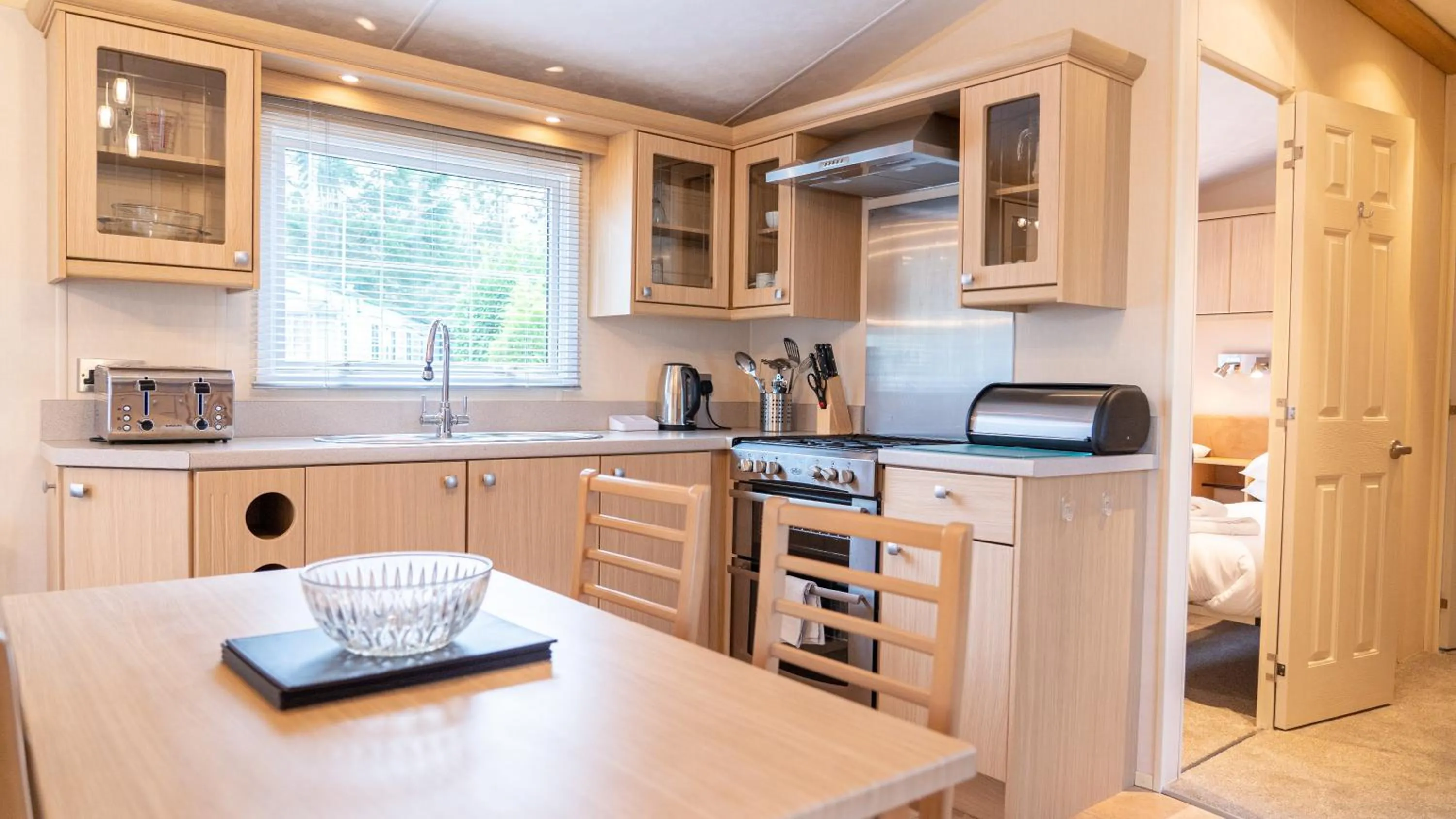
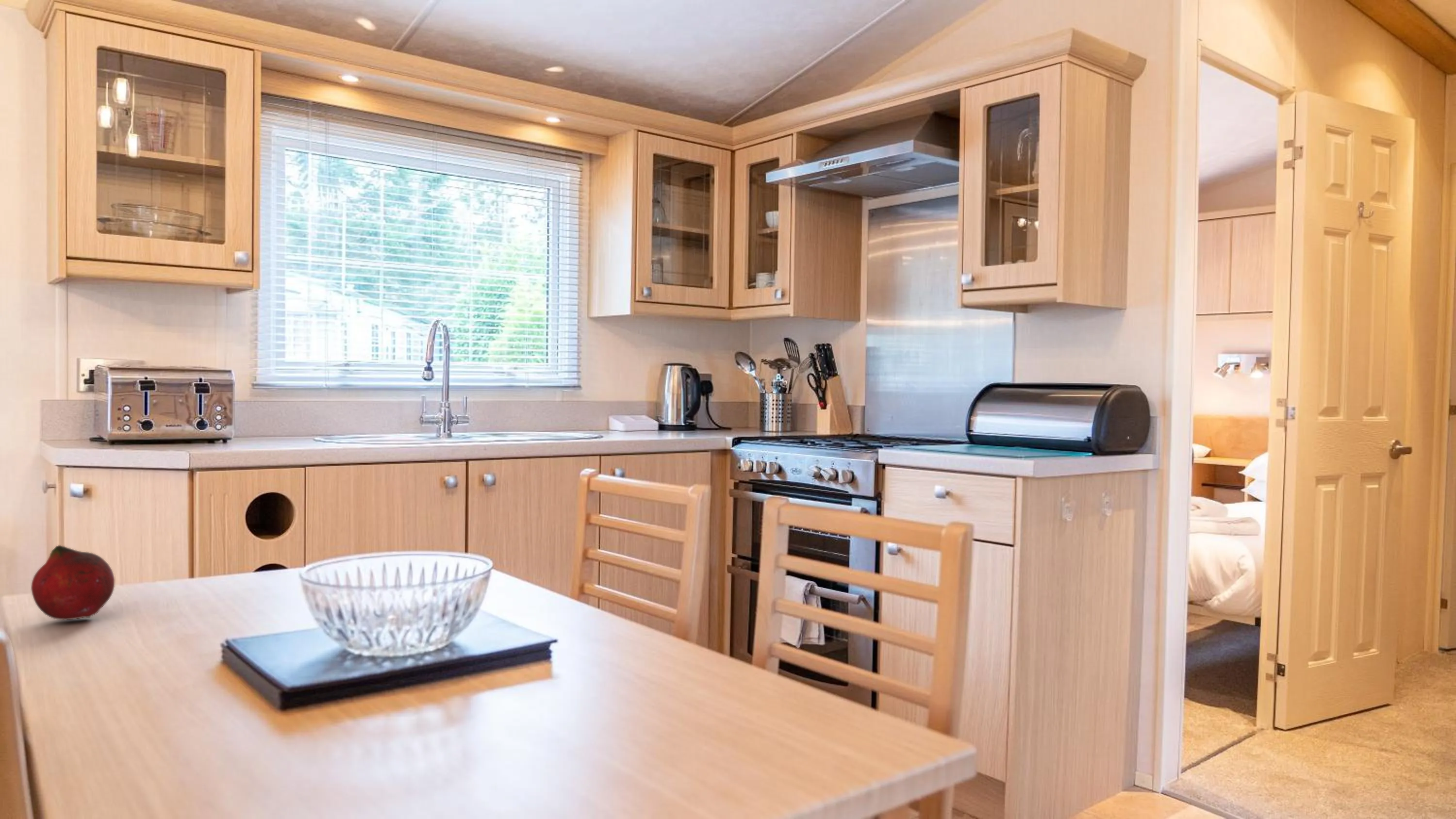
+ fruit [31,545,115,621]
